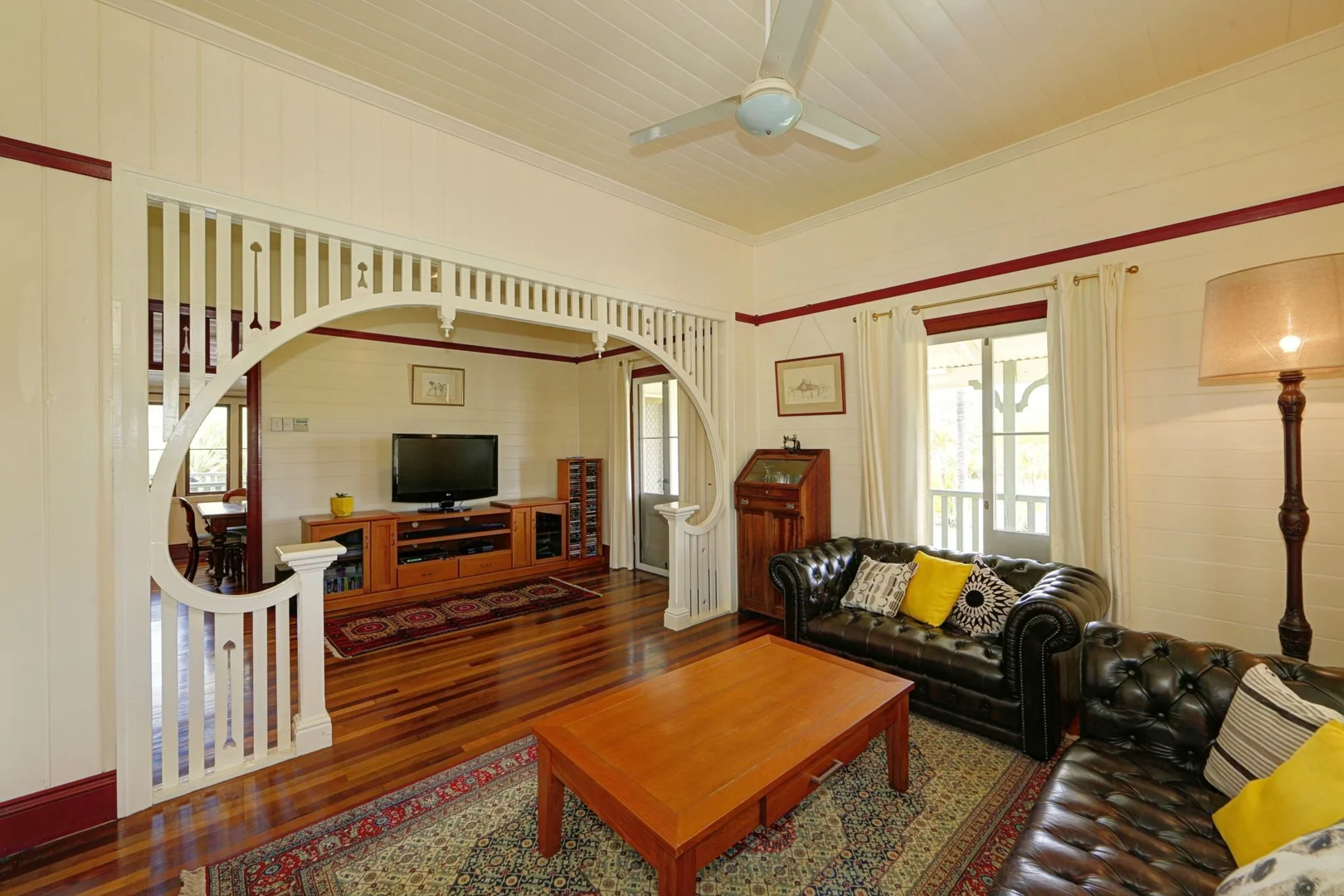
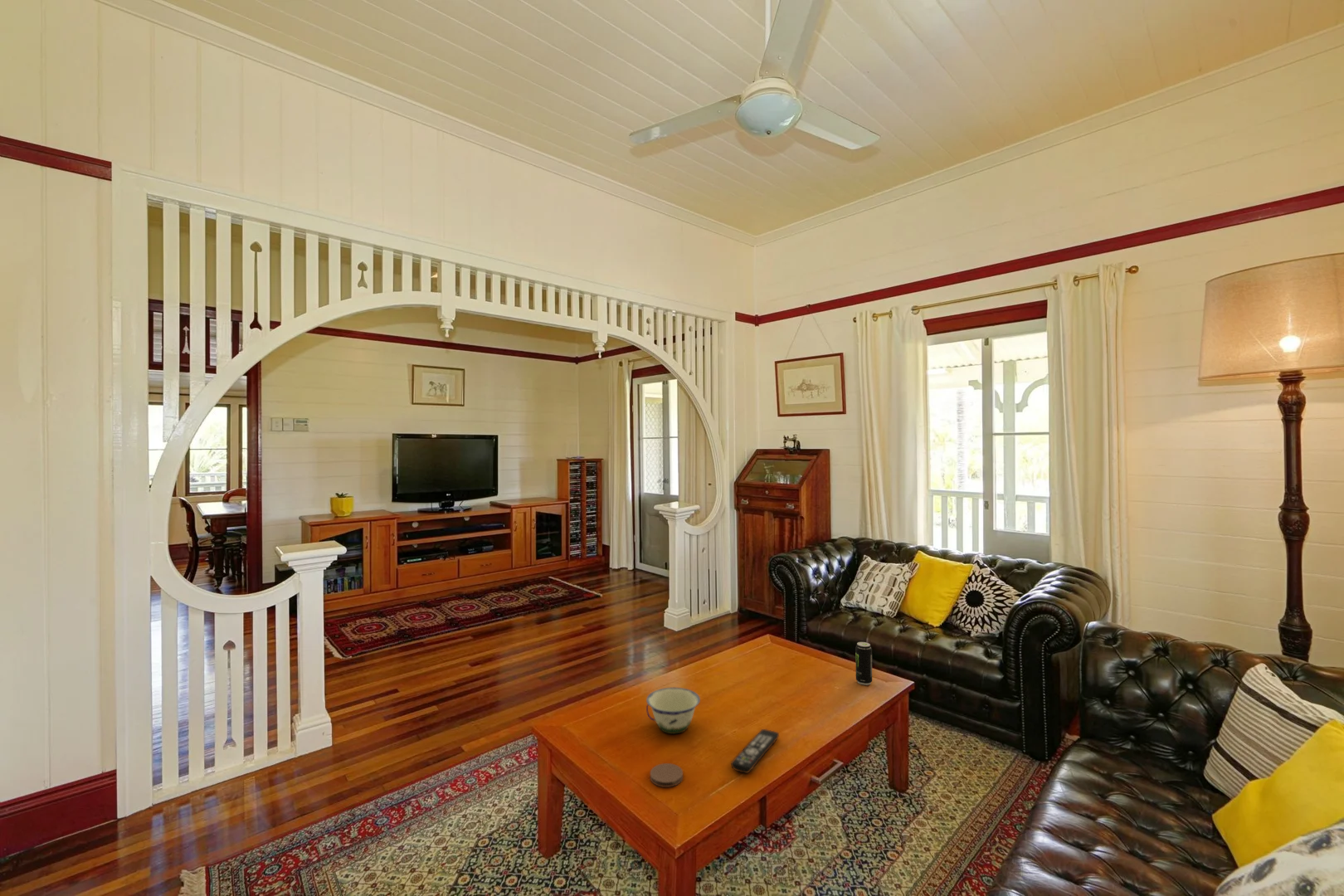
+ beverage can [855,641,873,686]
+ bowl [645,687,701,734]
+ remote control [730,728,780,774]
+ coaster [650,762,684,788]
